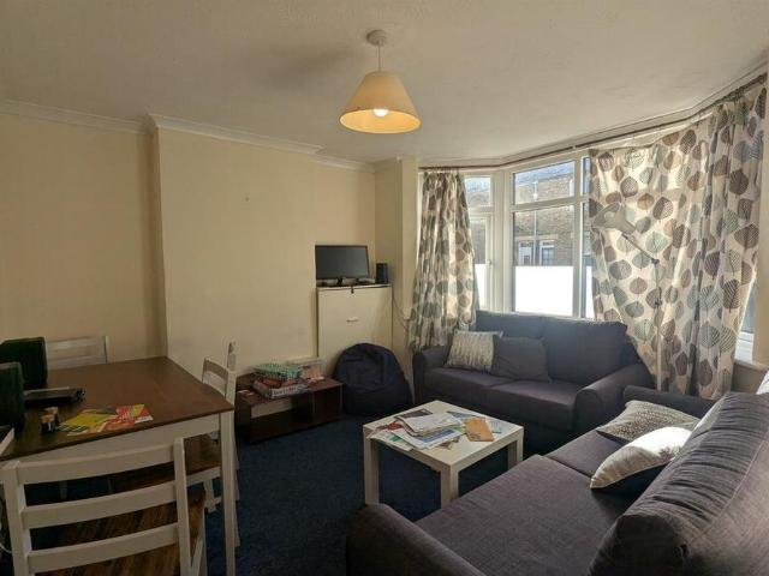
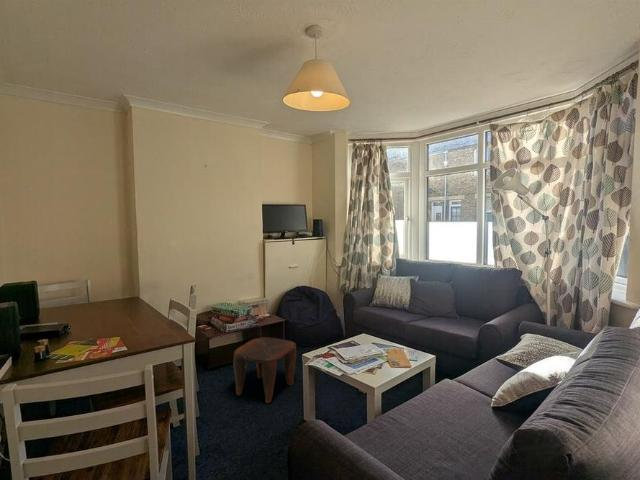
+ stool [232,337,297,404]
